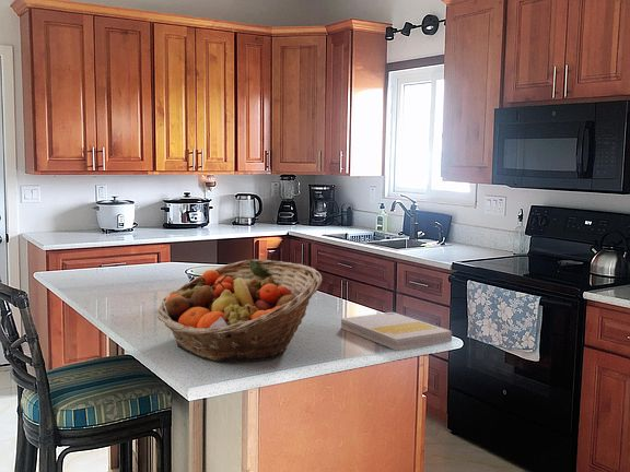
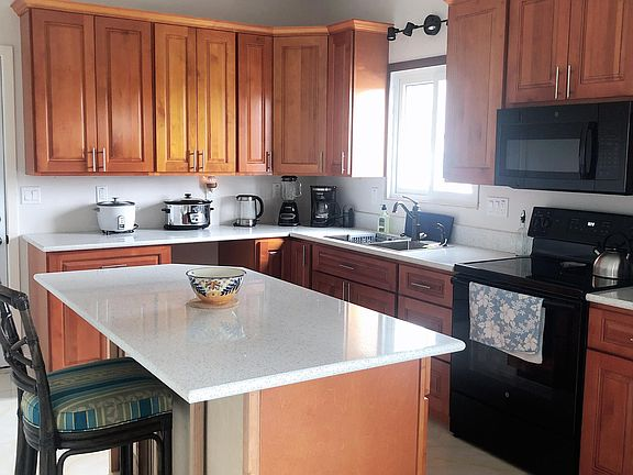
- fruit basket [156,258,323,363]
- book [340,311,453,352]
